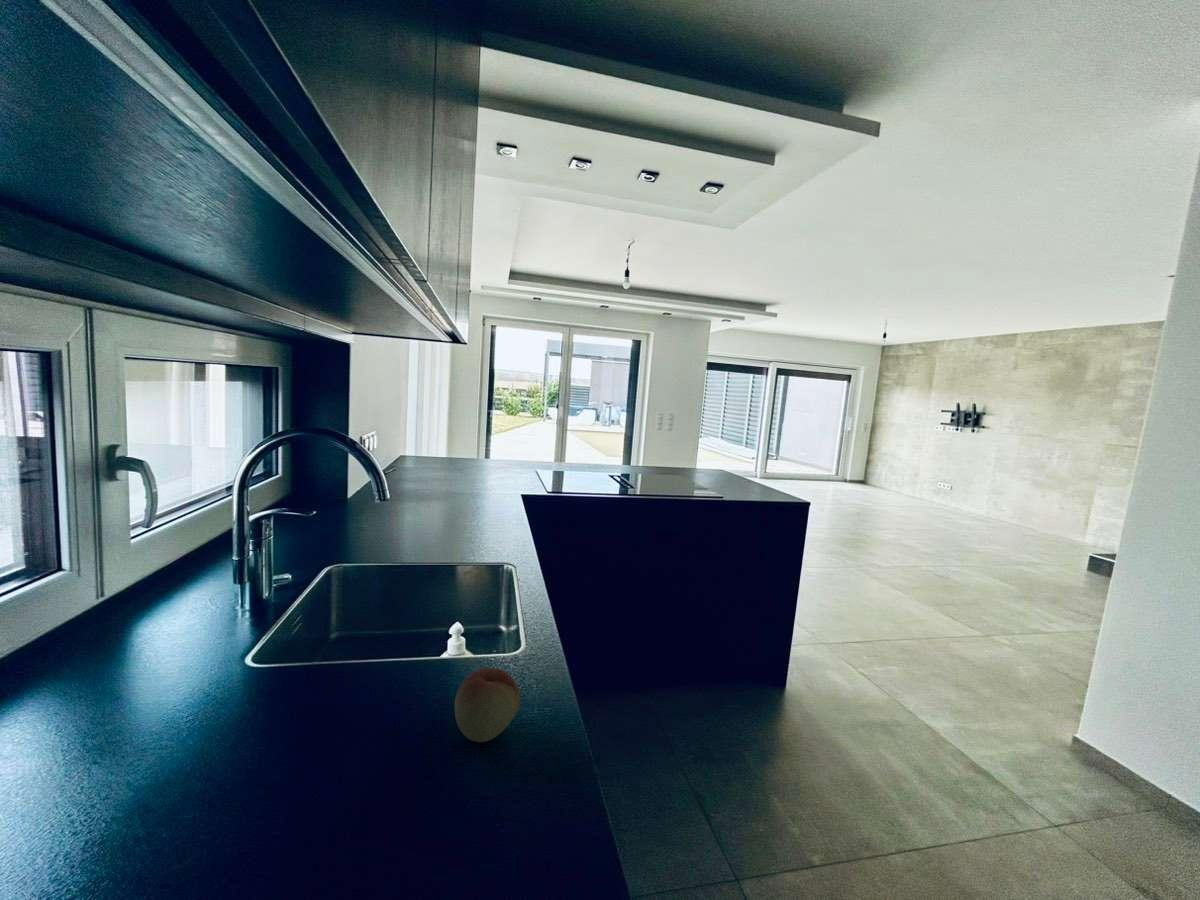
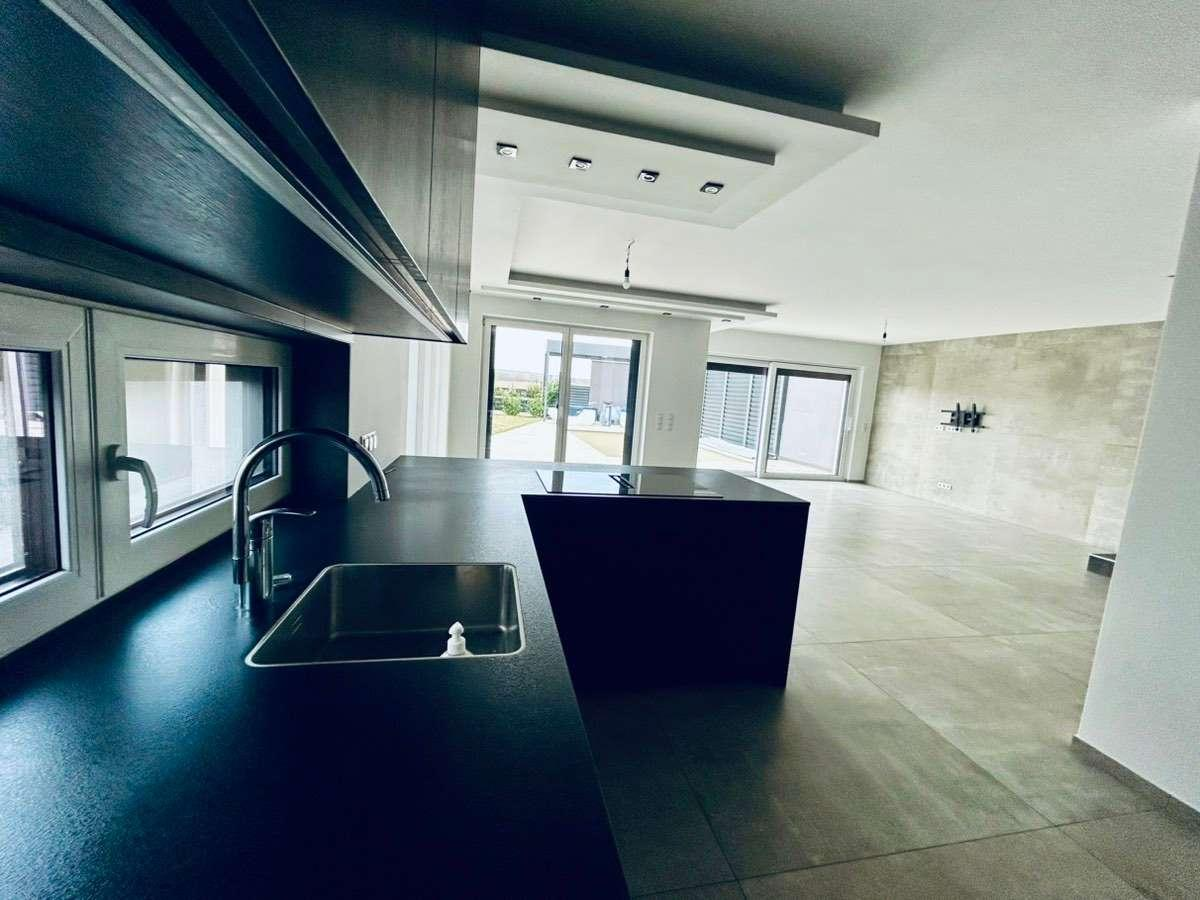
- fruit [454,667,521,743]
